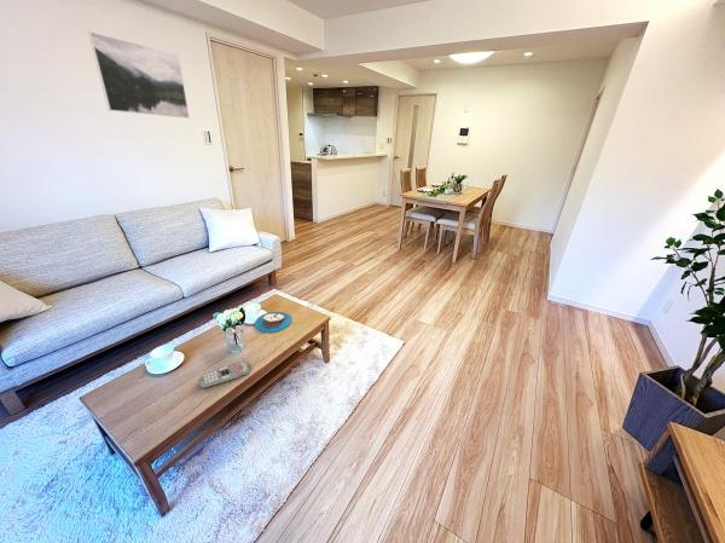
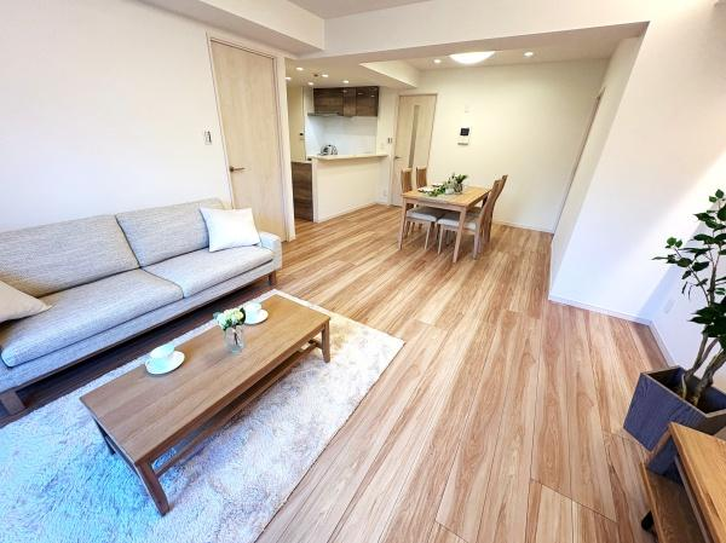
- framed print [87,30,191,120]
- remote control [197,359,250,389]
- candle [254,311,292,334]
